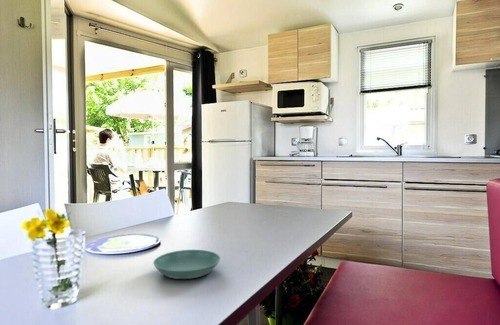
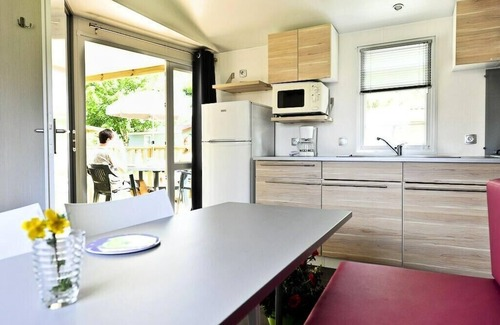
- saucer [152,249,221,280]
